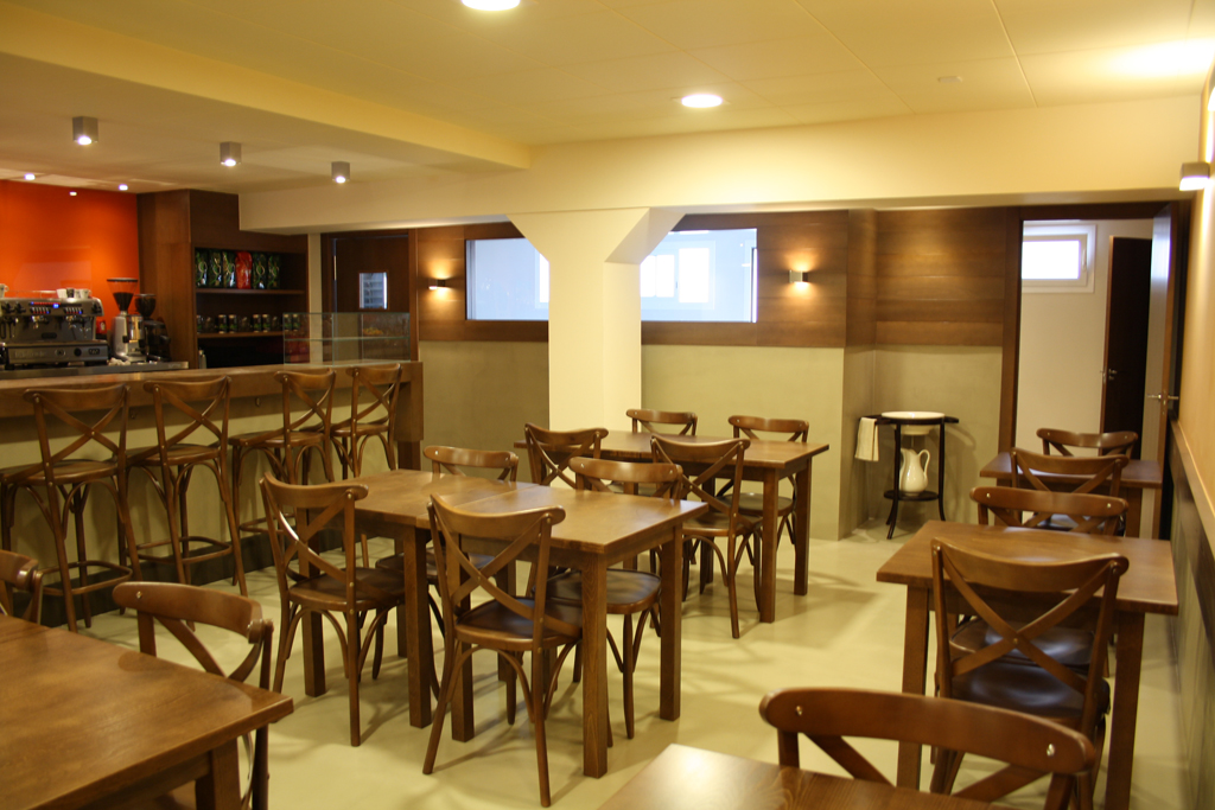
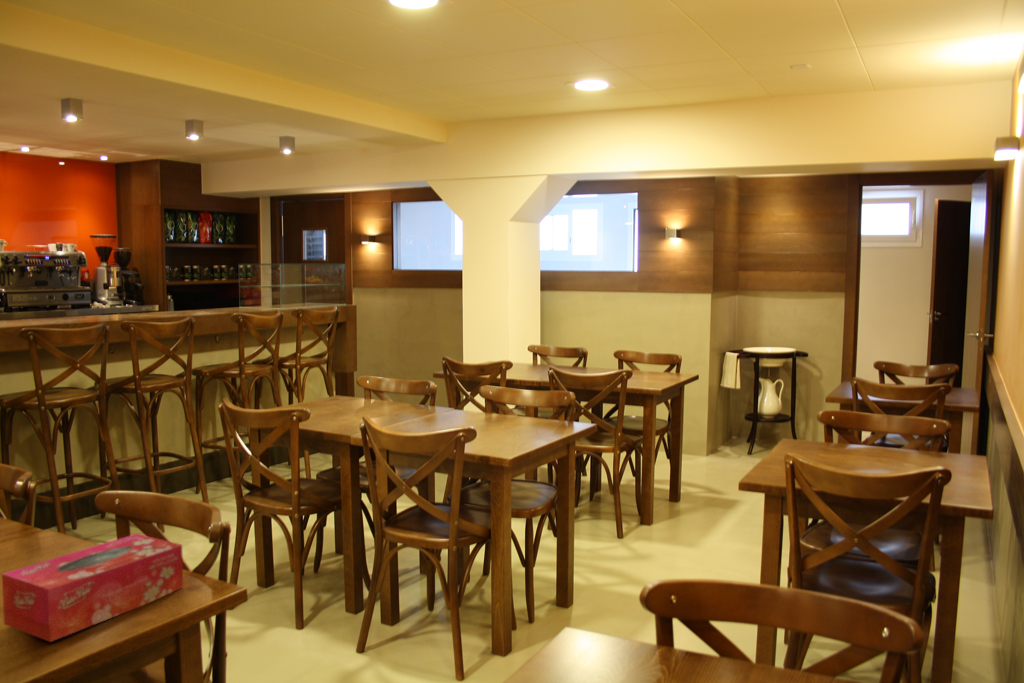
+ tissue box [1,533,184,643]
